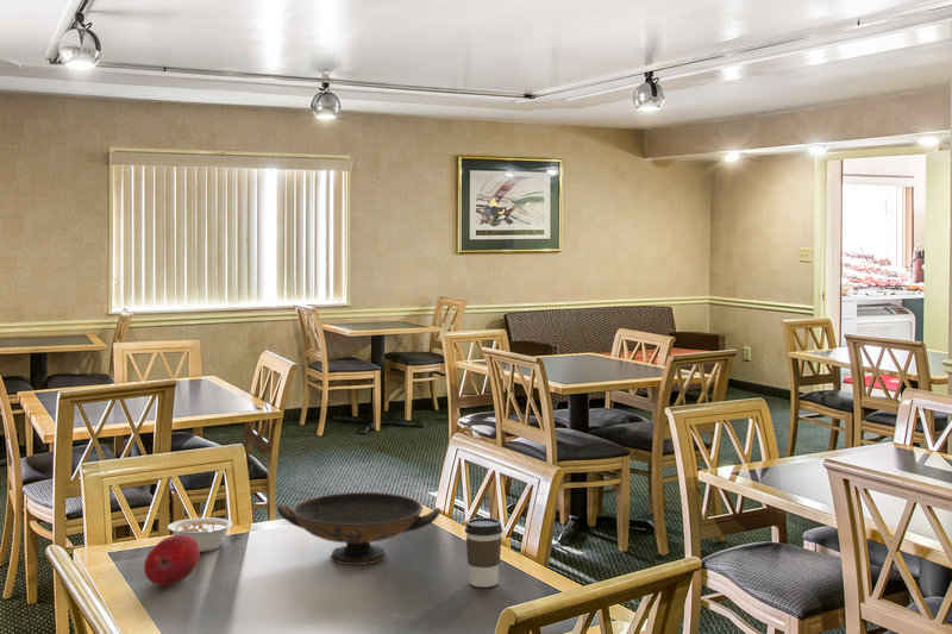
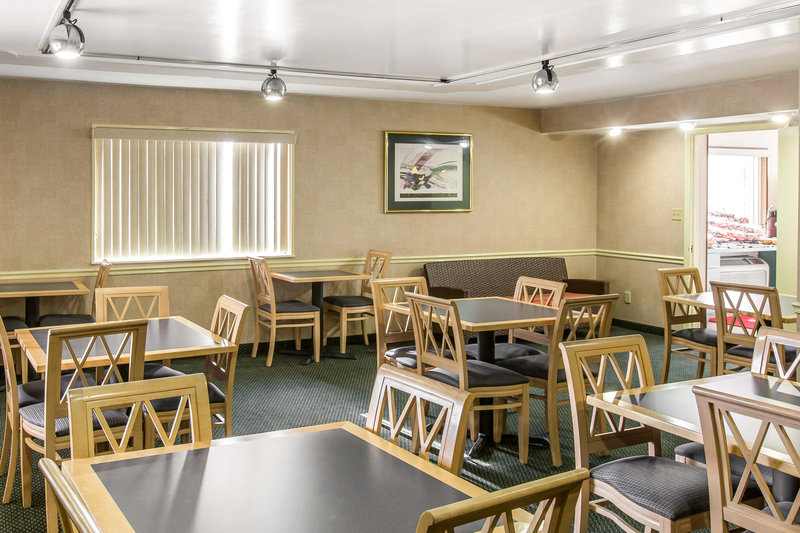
- fruit [143,534,201,586]
- legume [167,516,233,553]
- coffee cup [464,516,503,588]
- decorative bowl [276,491,441,566]
